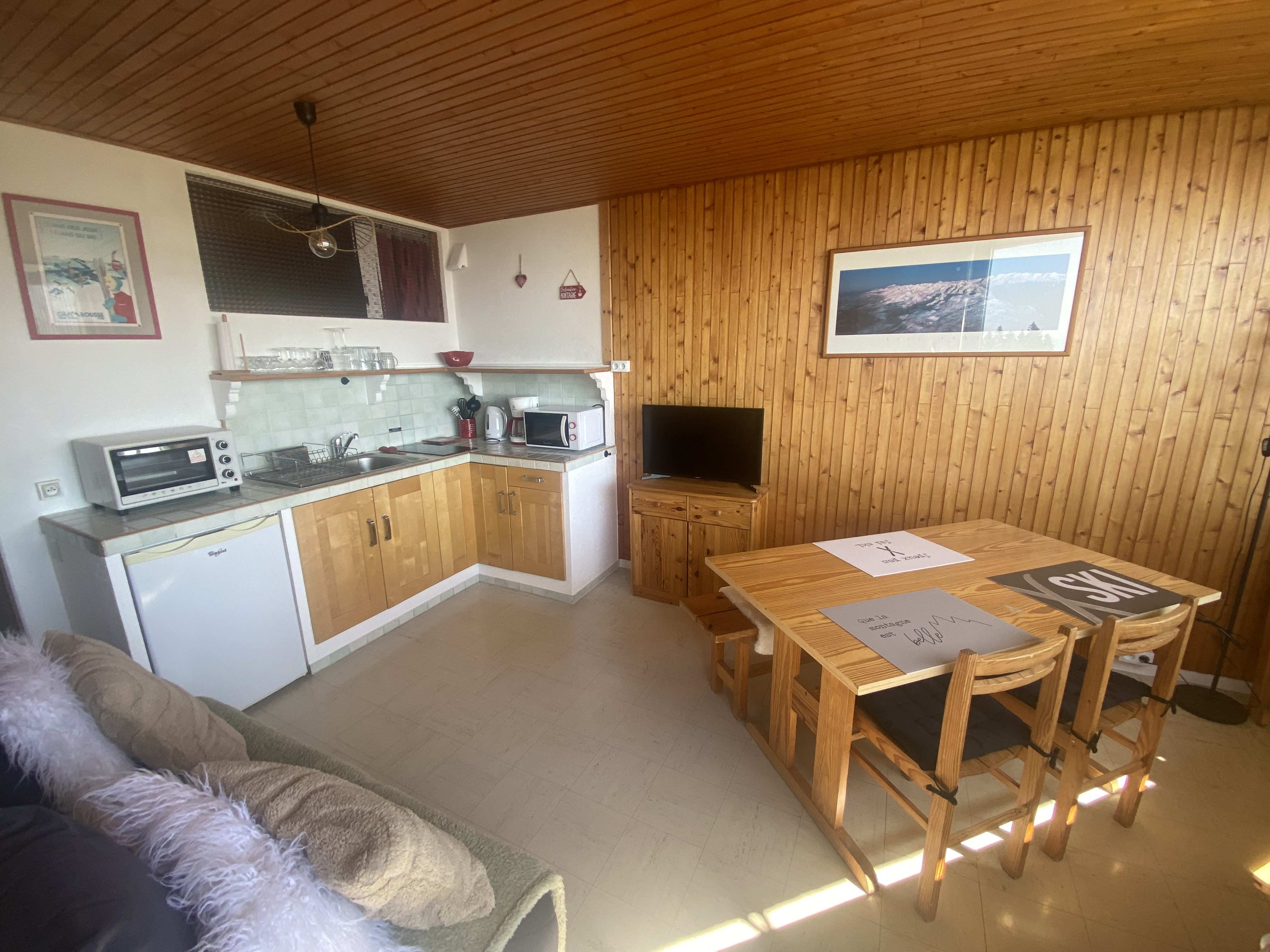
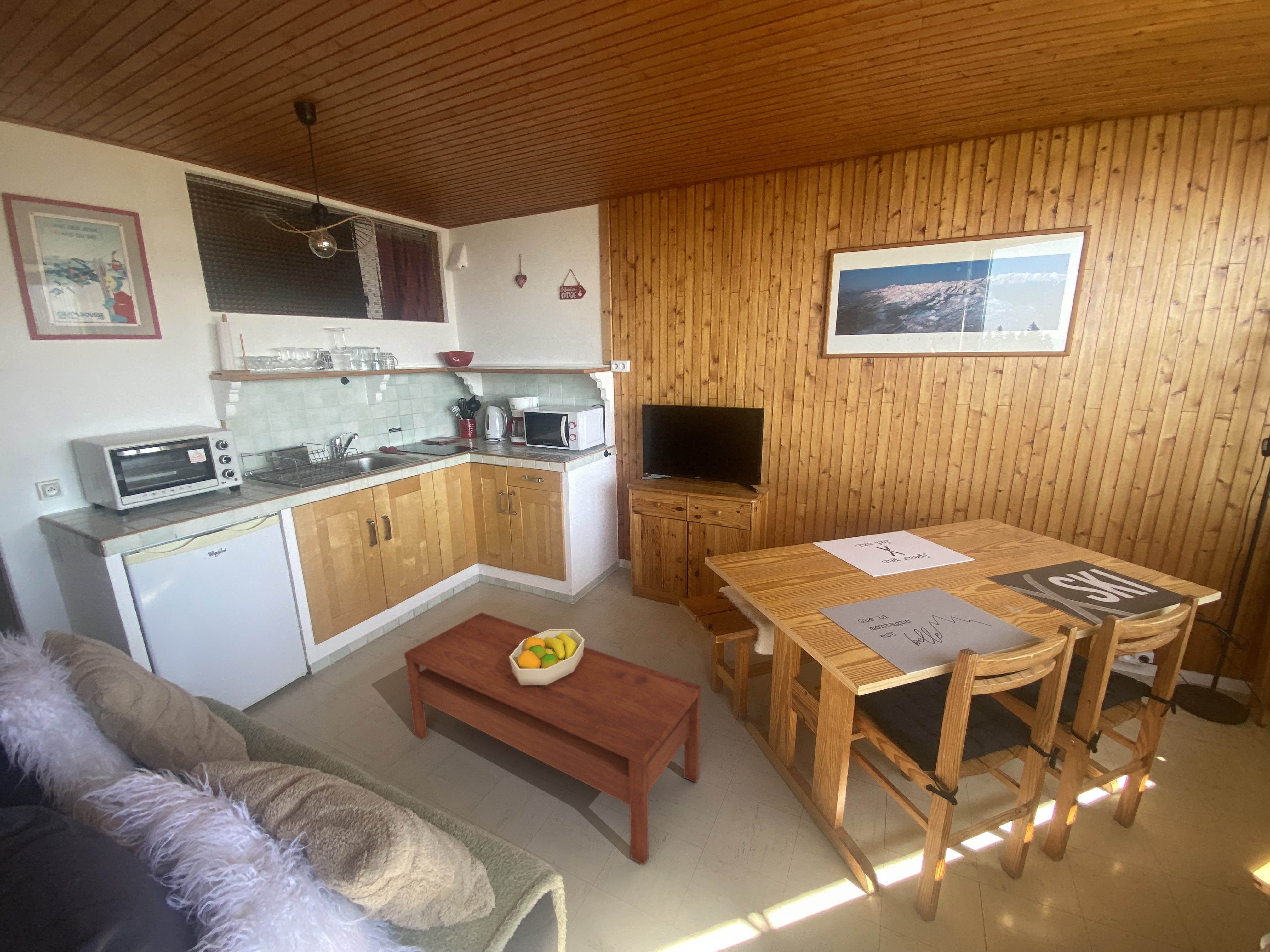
+ fruit bowl [509,629,585,685]
+ coffee table [404,612,702,866]
